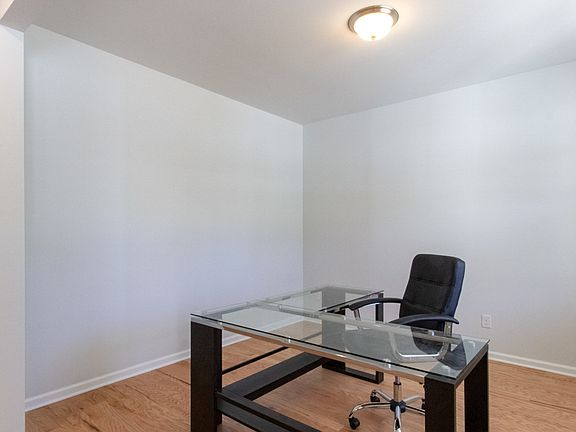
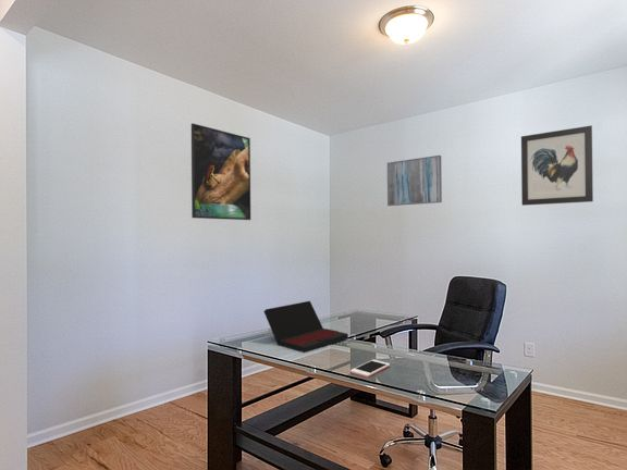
+ wall art [386,154,443,207]
+ wall art [520,124,594,207]
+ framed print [190,122,251,221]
+ laptop [263,300,349,354]
+ cell phone [349,359,391,379]
